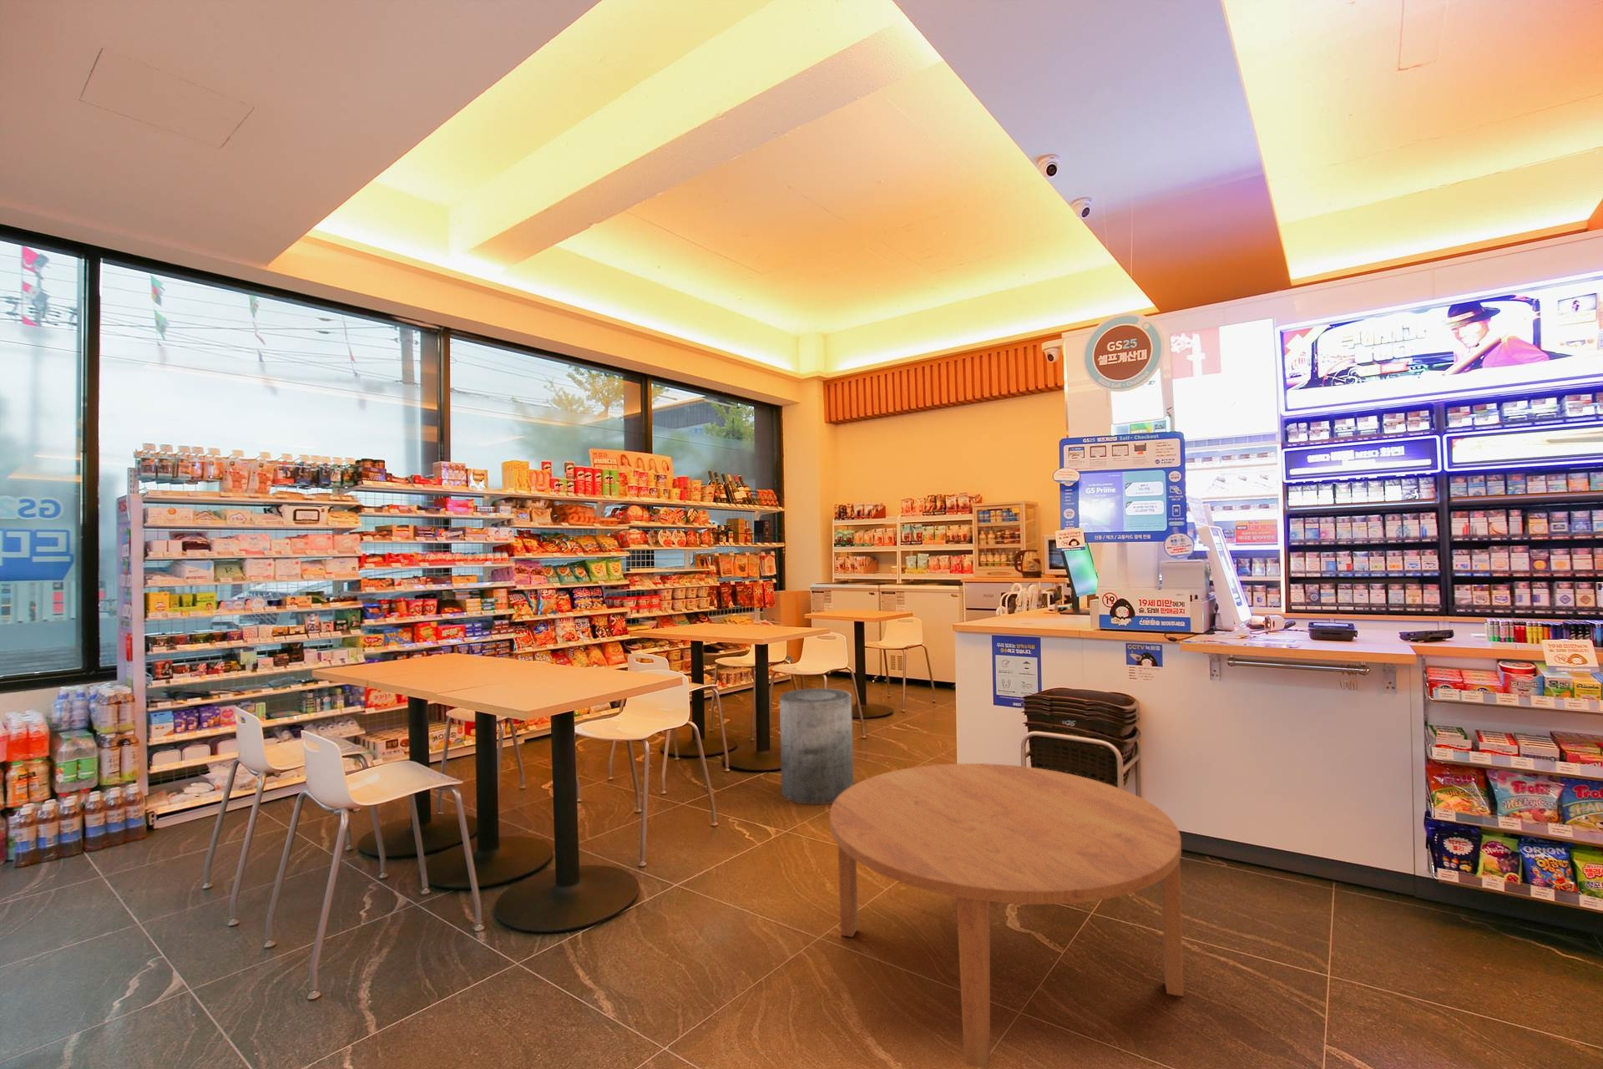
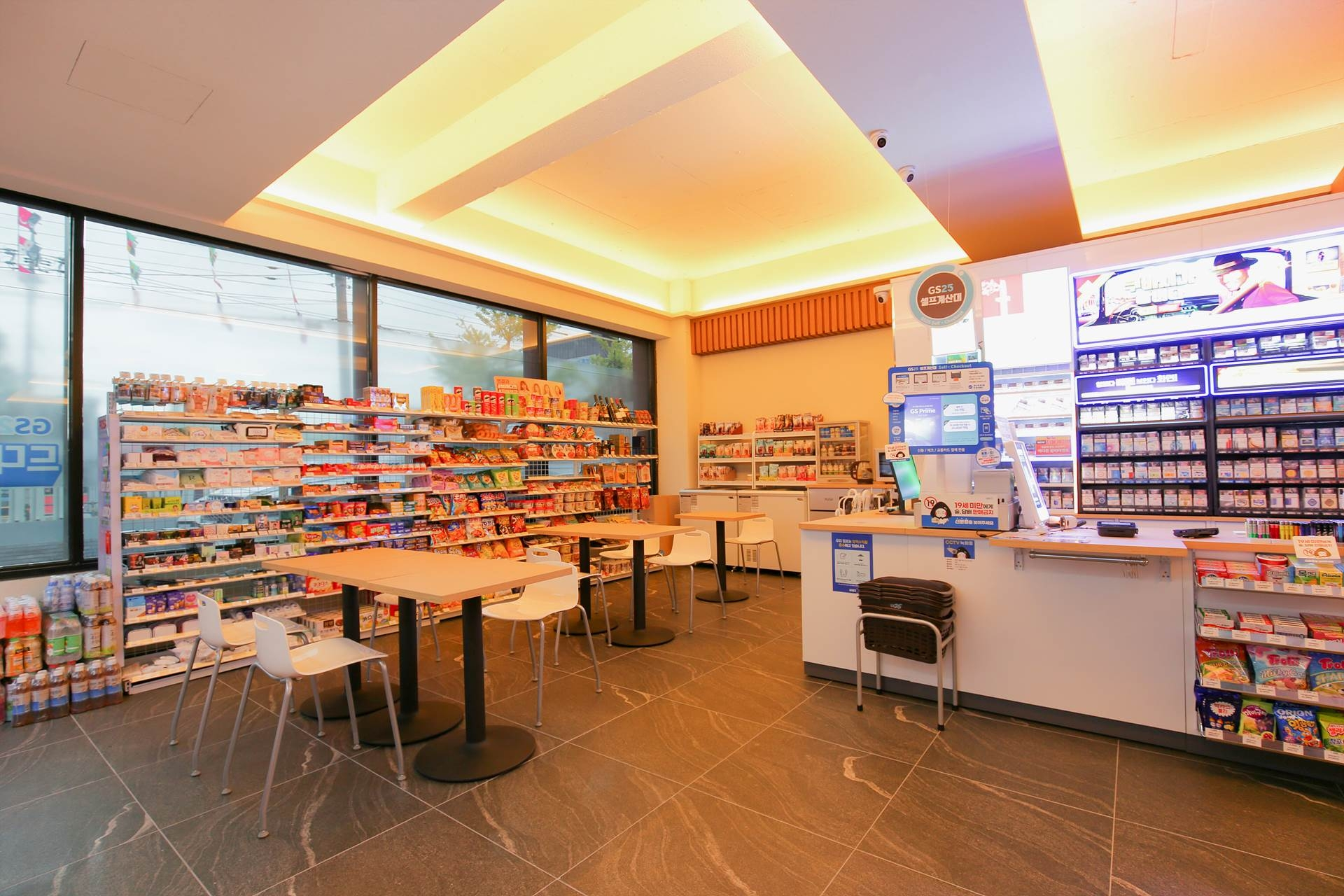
- dining table [829,762,1184,1069]
- trash can [779,687,854,805]
